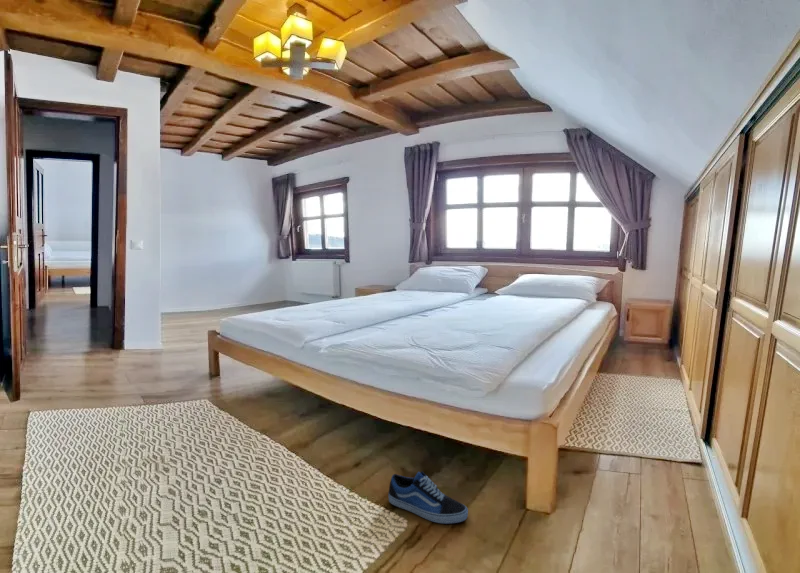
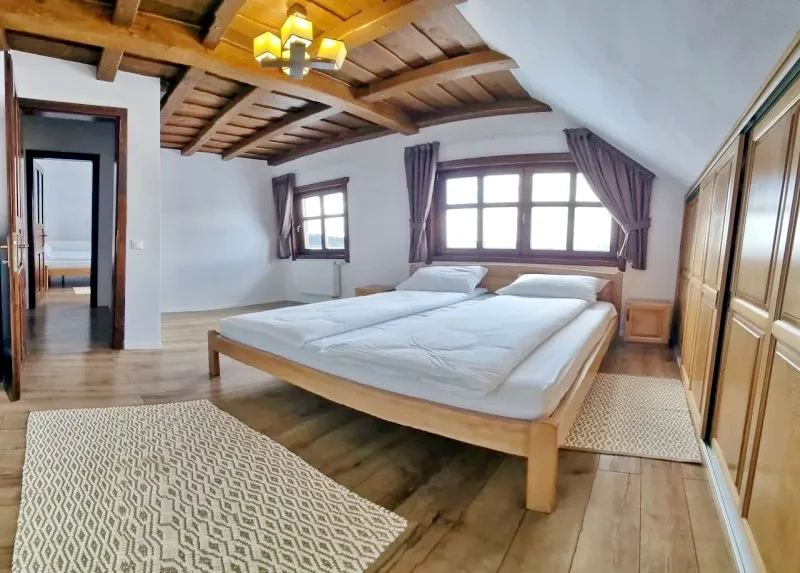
- shoe [387,470,469,525]
